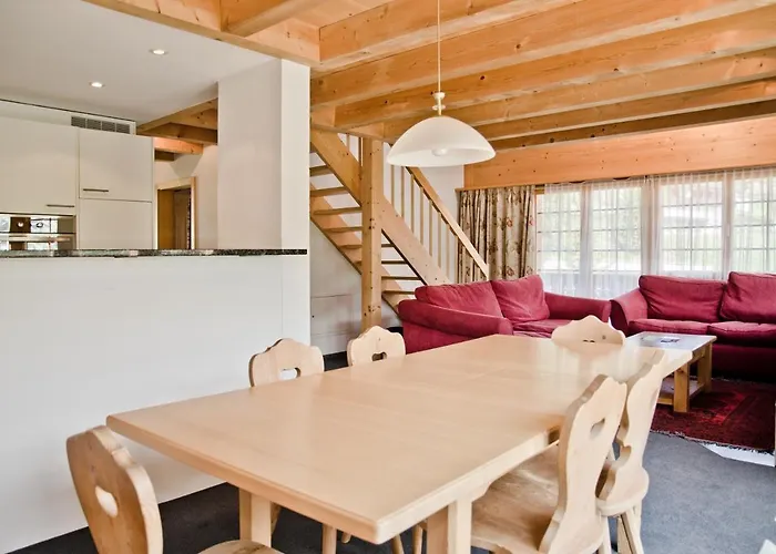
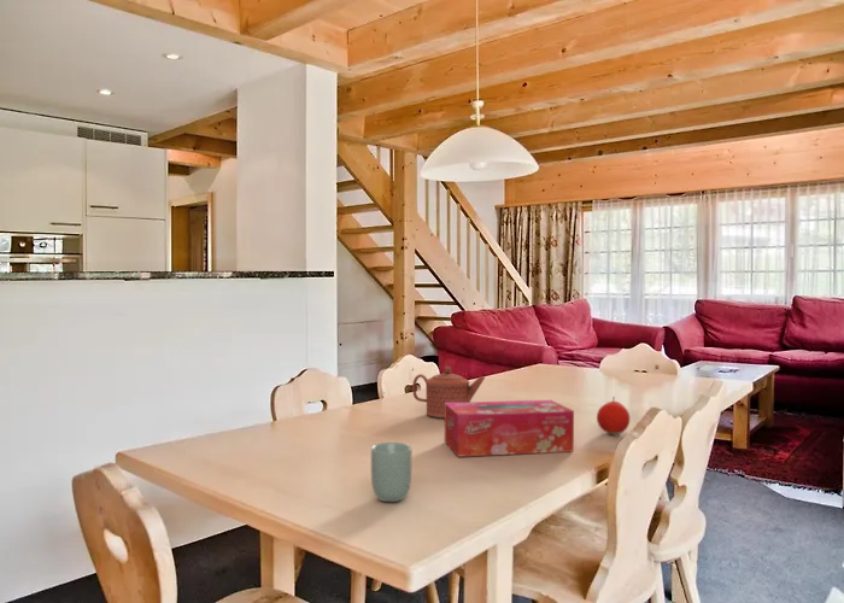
+ cup [370,441,412,503]
+ tissue box [444,399,575,457]
+ fruit [596,396,631,435]
+ teapot [411,365,486,418]
